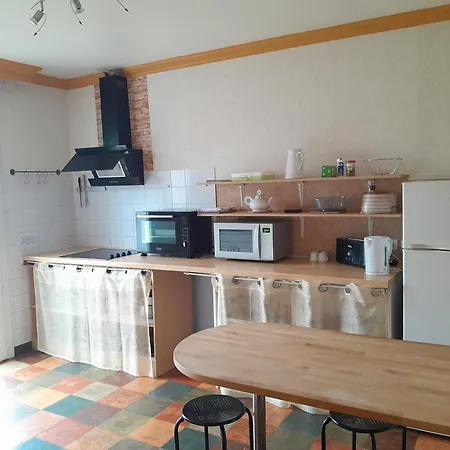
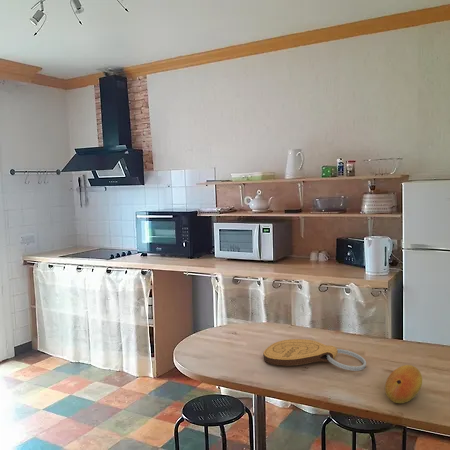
+ key chain [262,338,367,372]
+ fruit [384,364,423,404]
